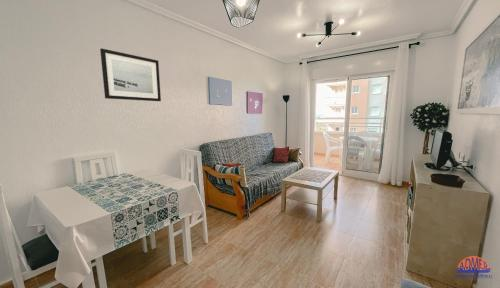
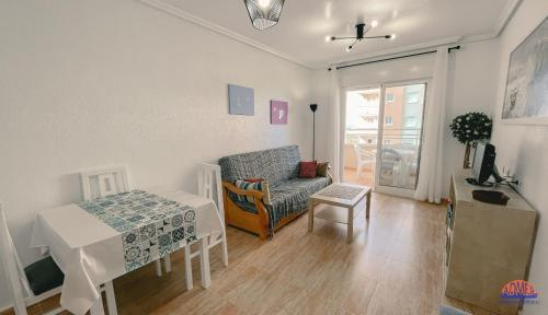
- wall art [99,47,162,102]
